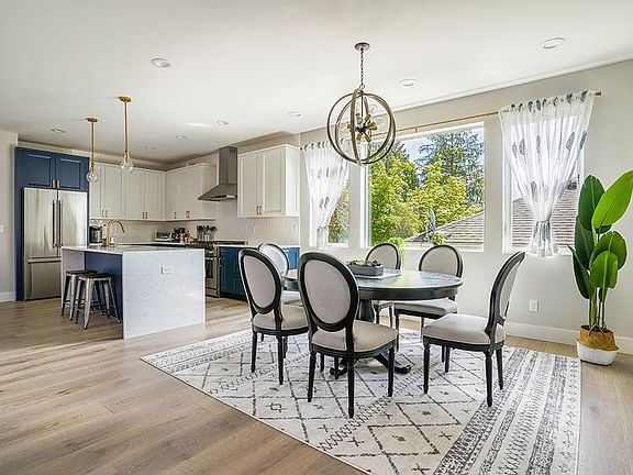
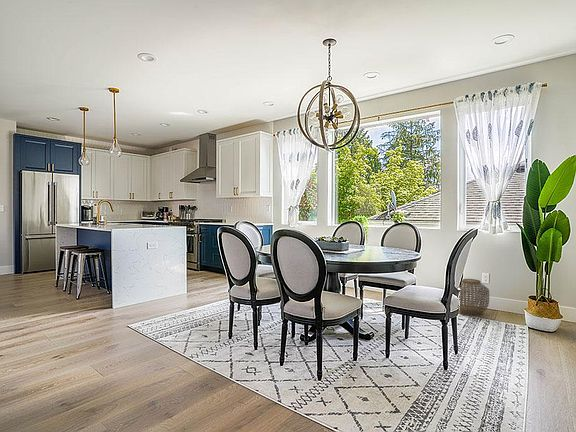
+ woven basket [459,278,490,316]
